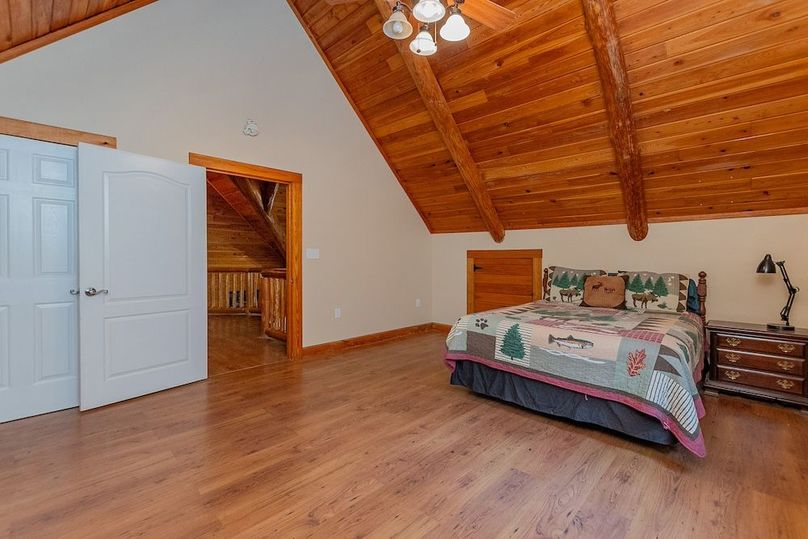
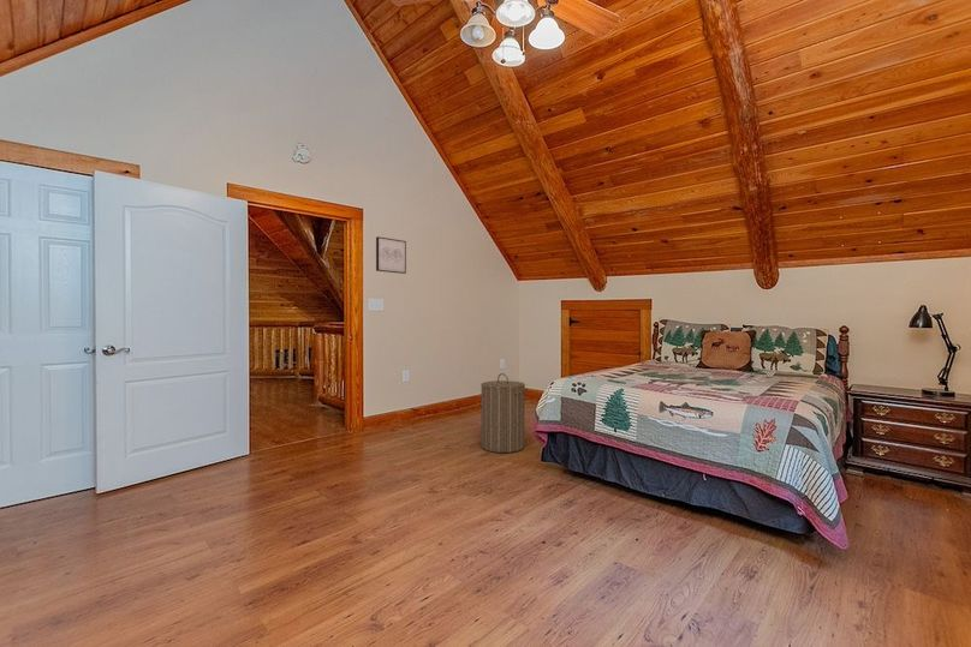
+ laundry hamper [479,372,528,454]
+ wall art [375,235,407,275]
